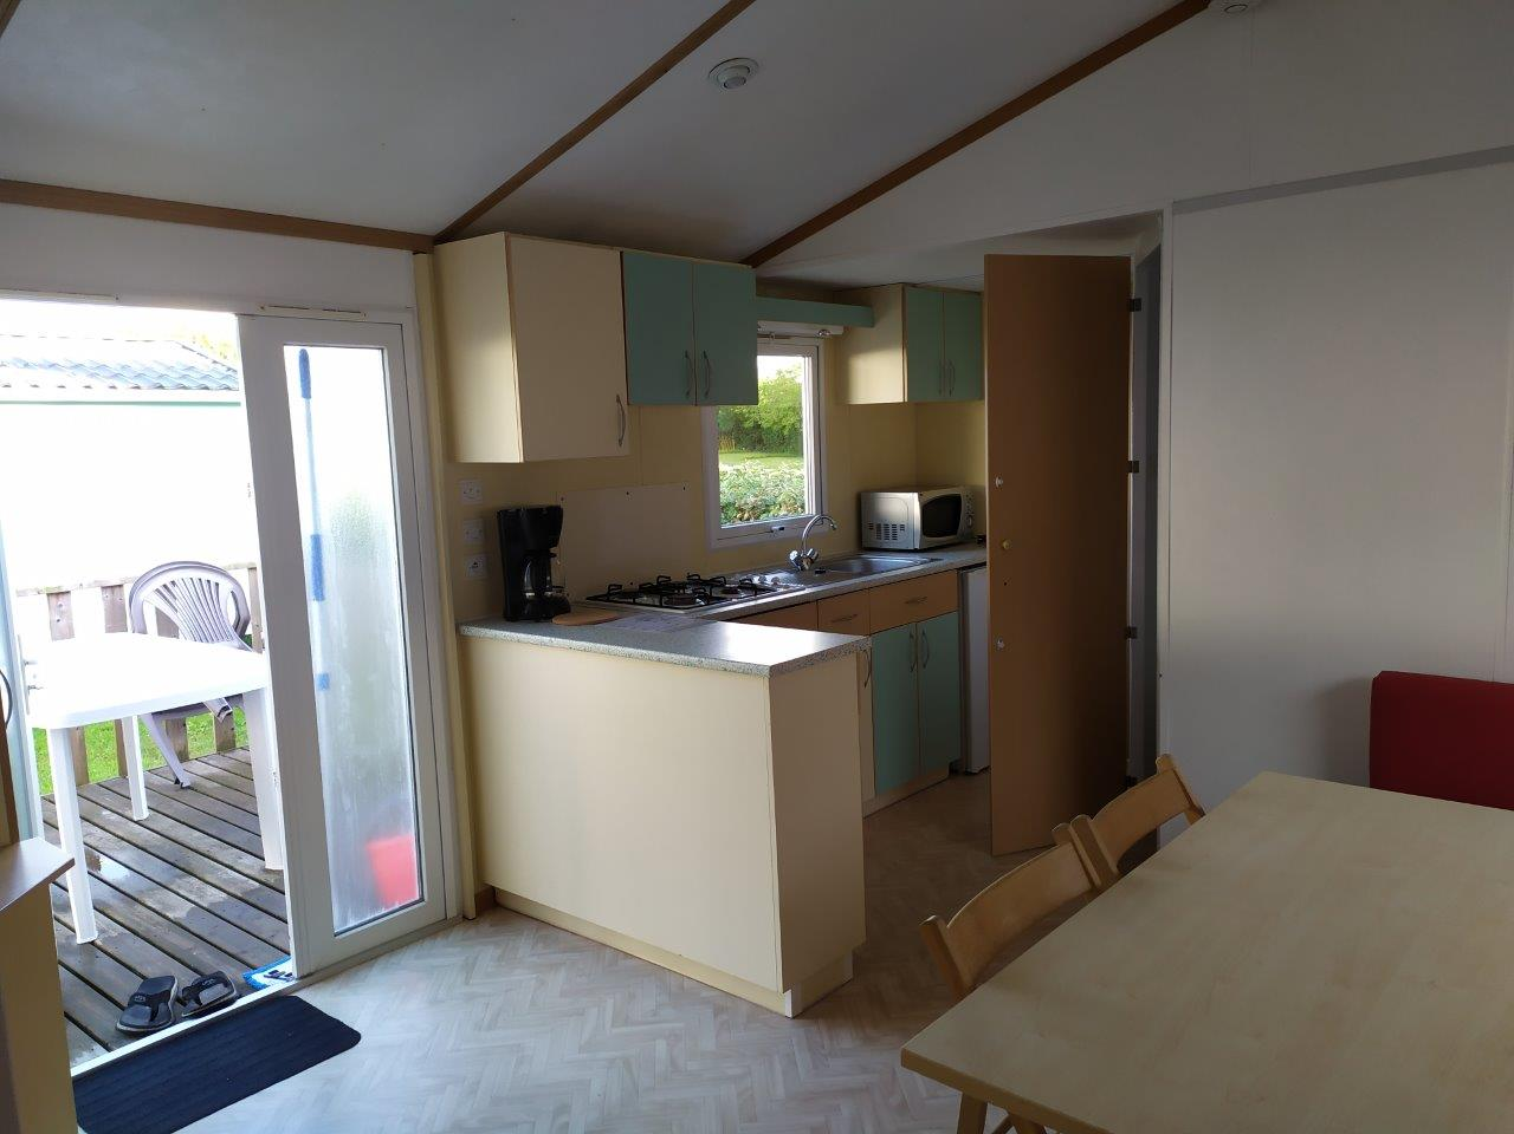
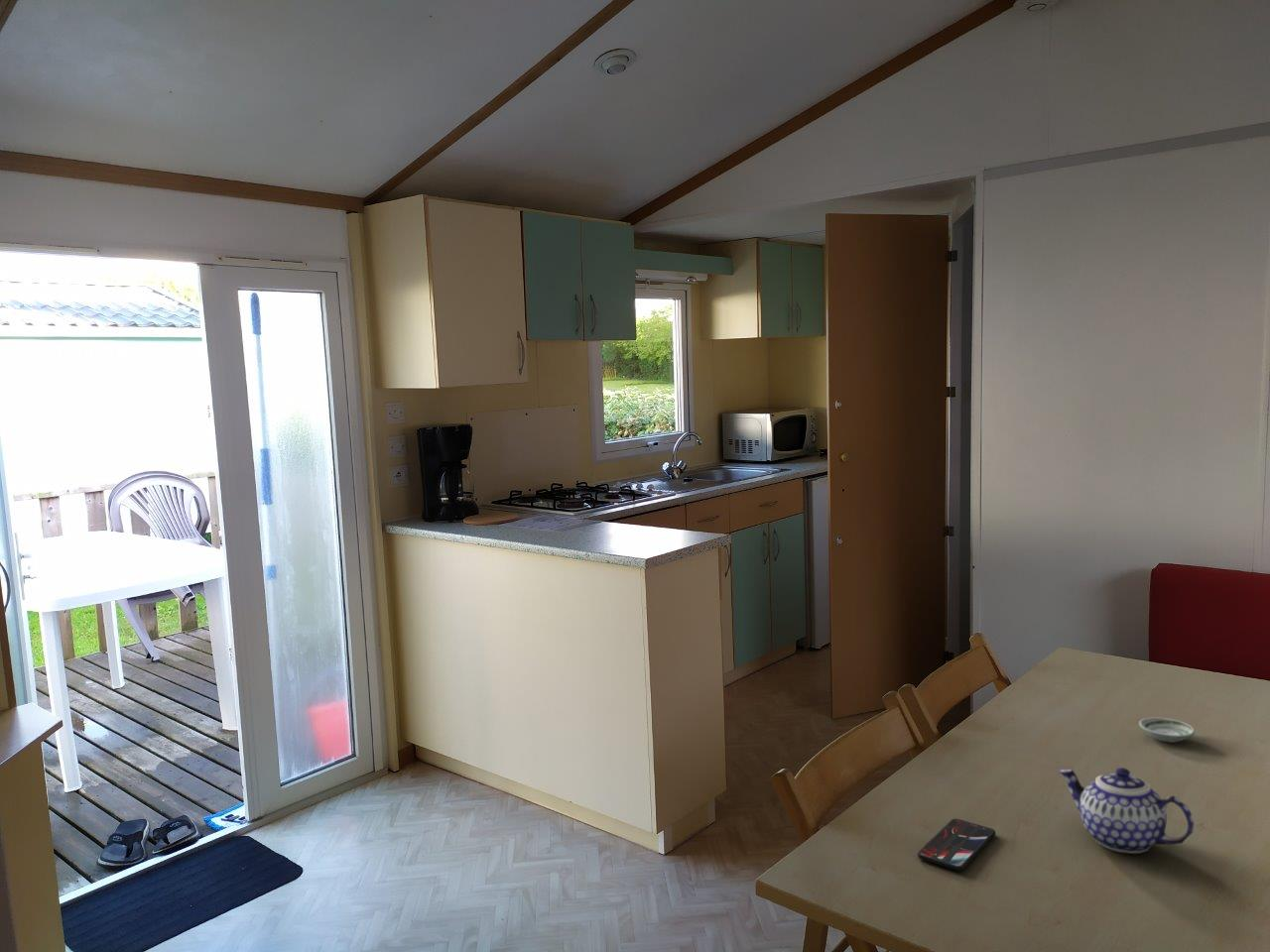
+ smartphone [917,818,996,872]
+ teapot [1057,767,1195,855]
+ saucer [1138,717,1196,744]
